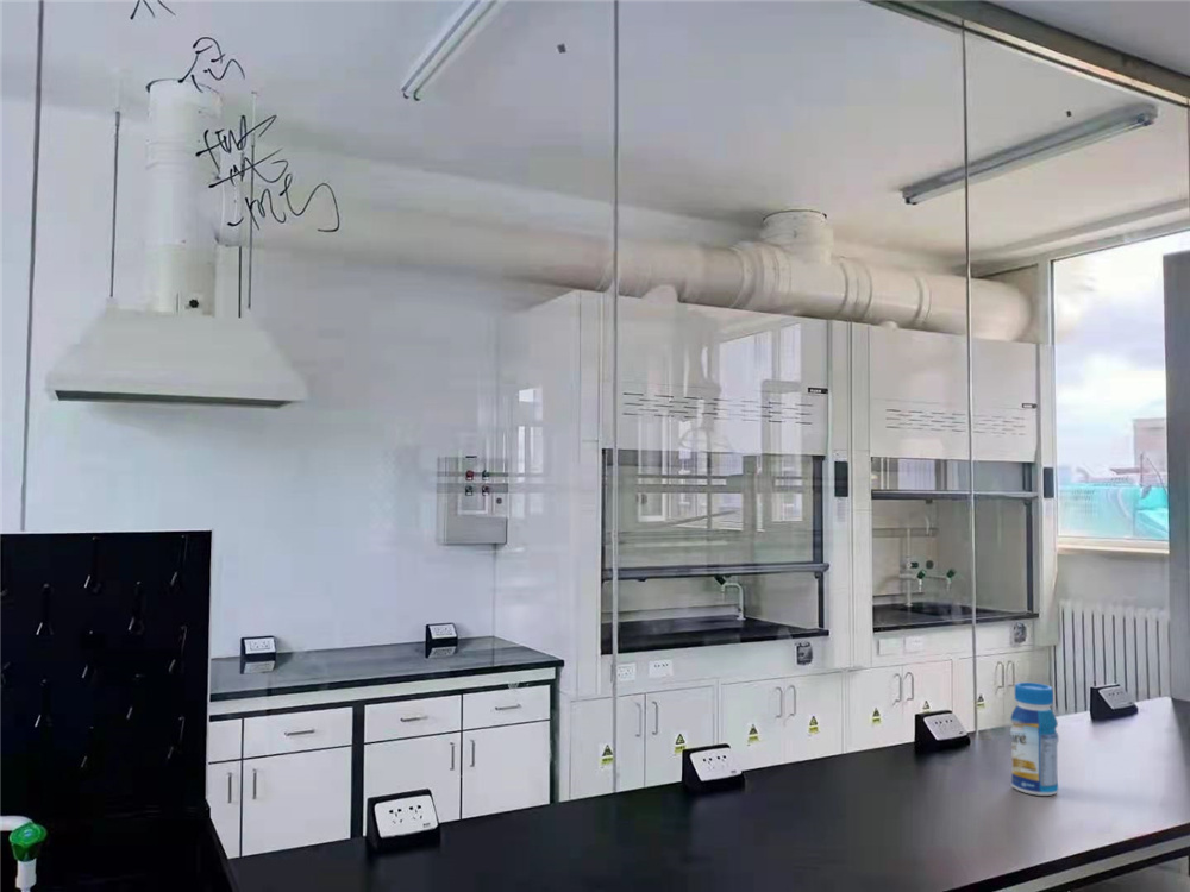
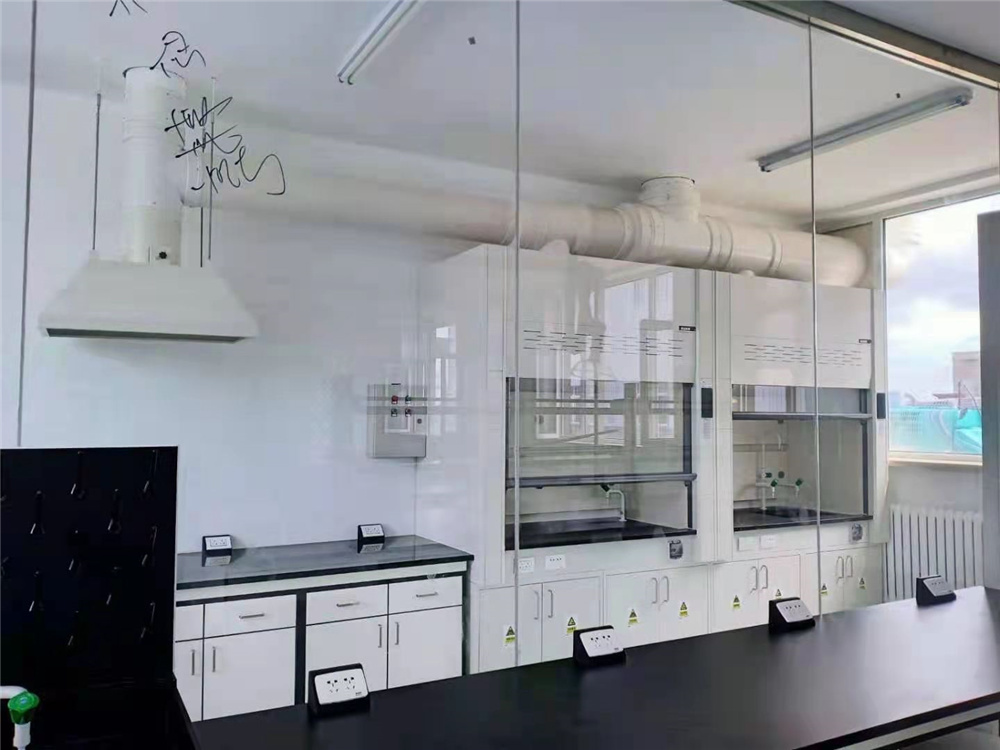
- beverage bottle [1009,681,1060,797]
